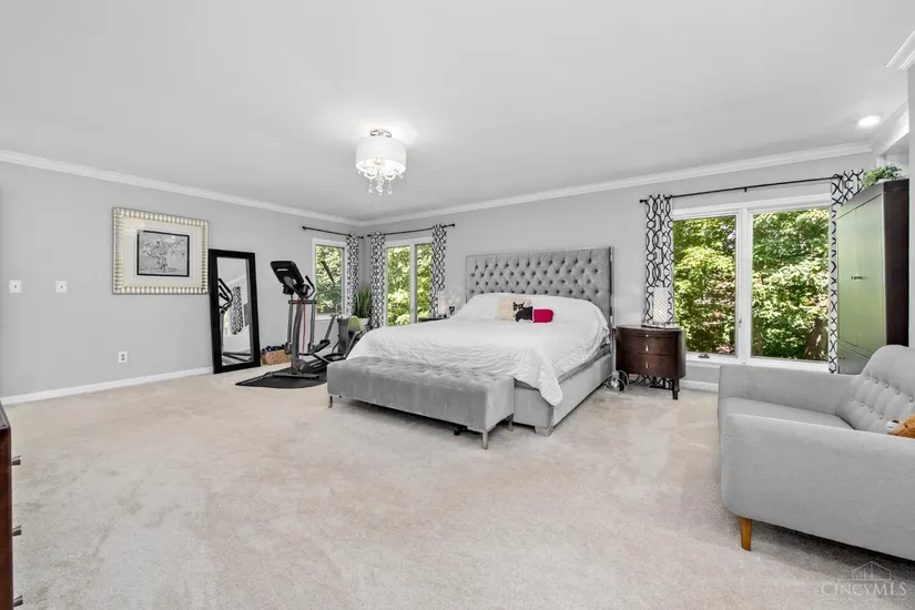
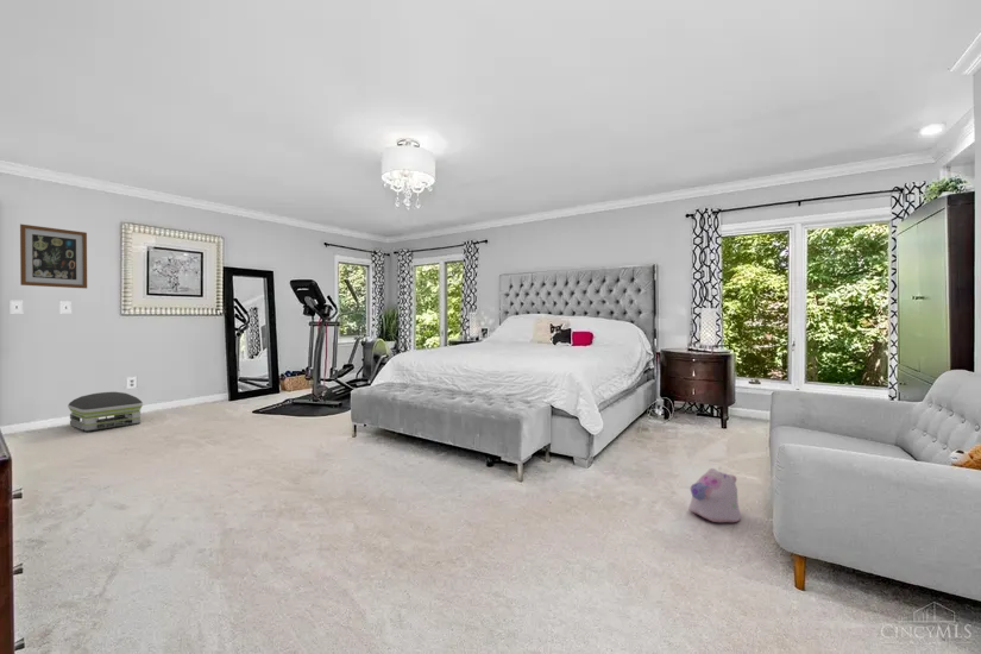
+ plush toy [687,467,742,523]
+ air purifier [67,391,144,433]
+ wall art [19,224,88,290]
